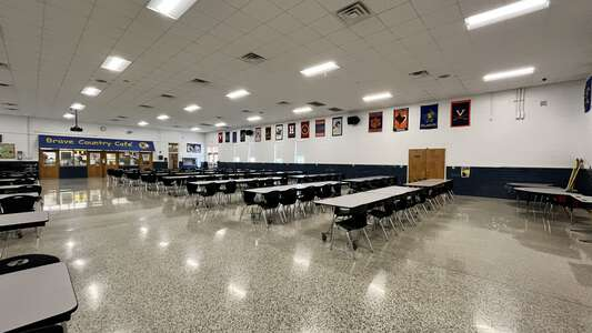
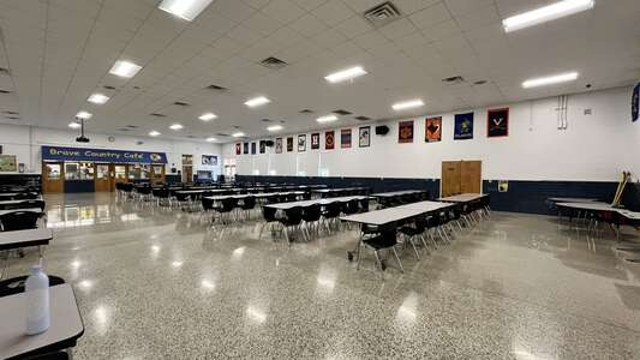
+ bottle [24,264,50,336]
